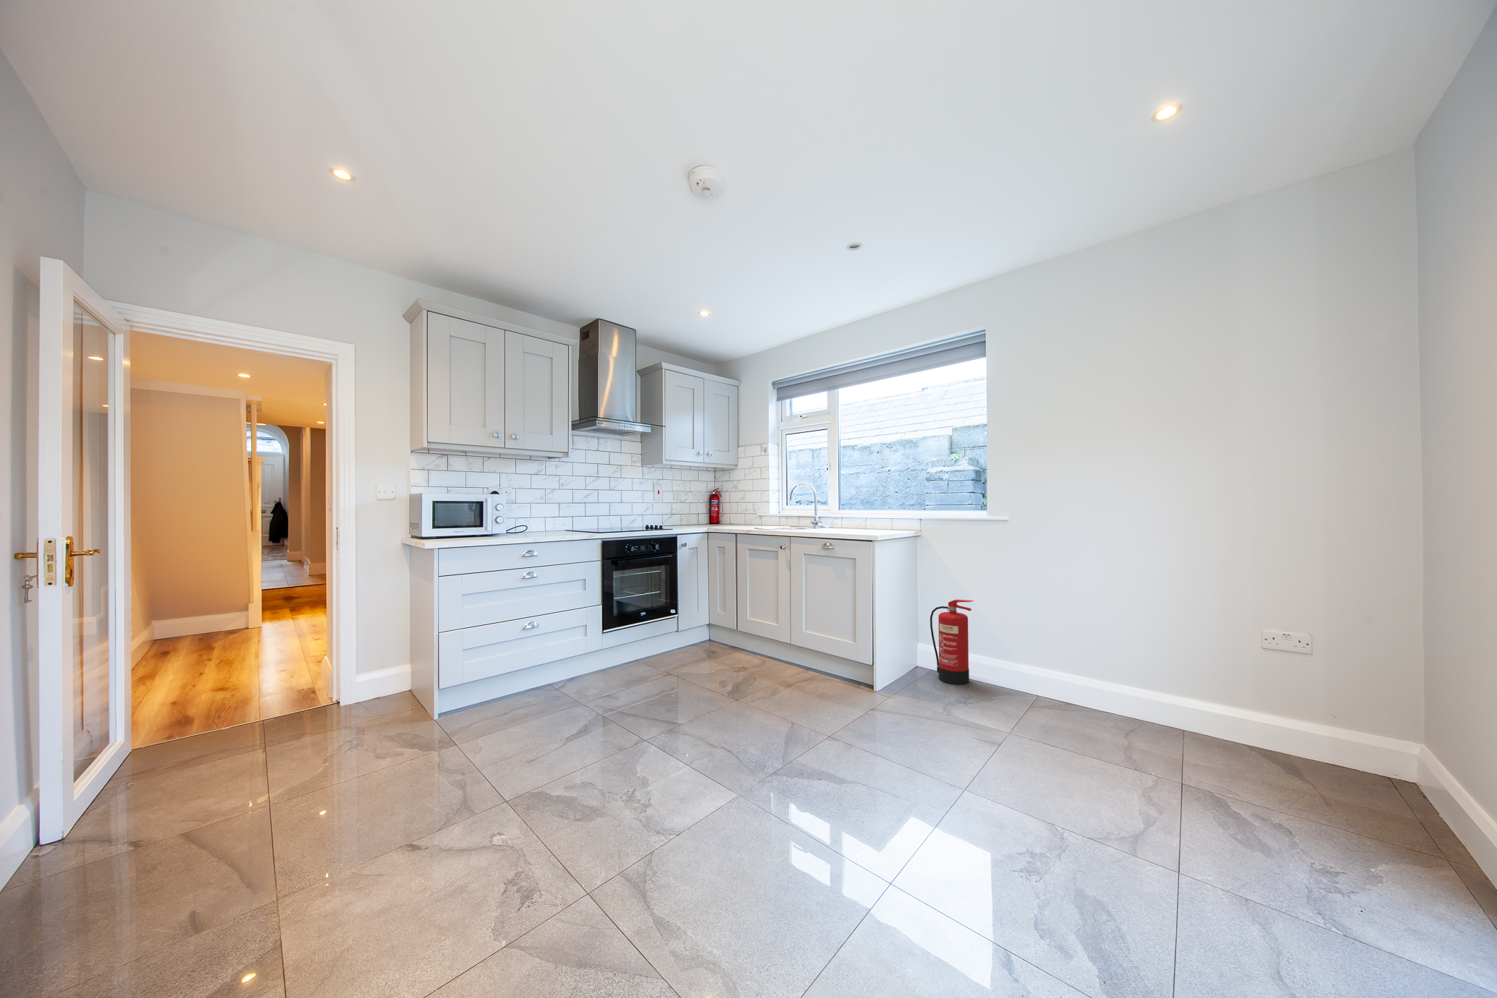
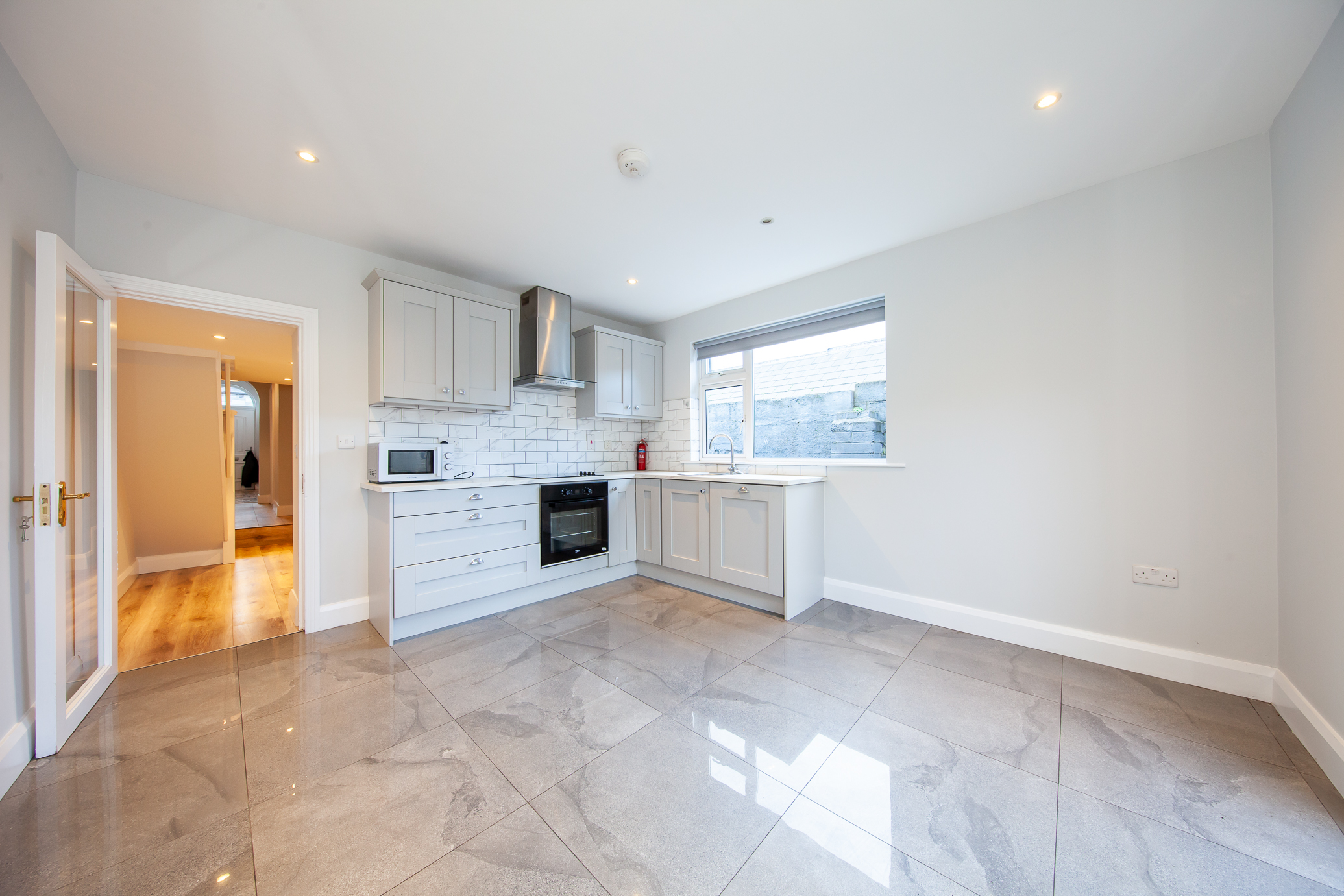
- fire extinguisher [930,599,975,685]
